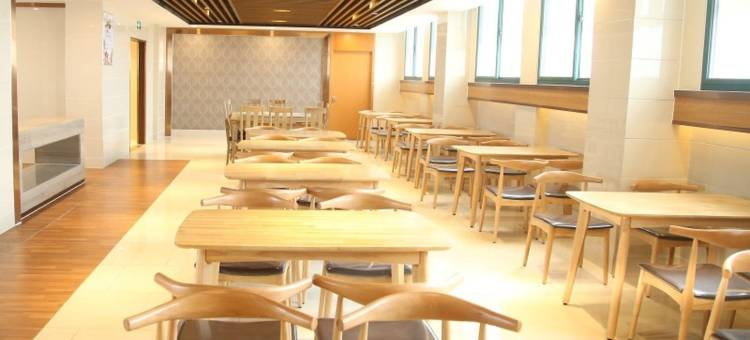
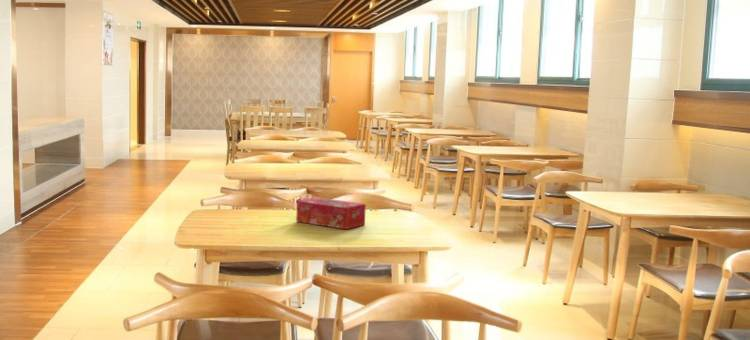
+ tissue box [295,196,367,230]
